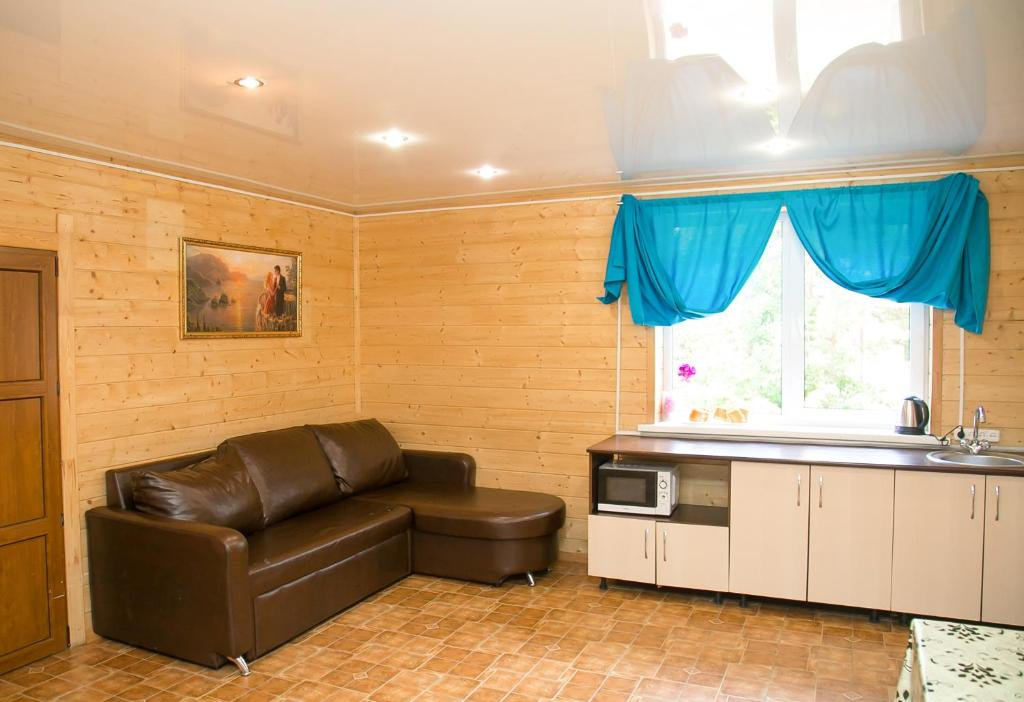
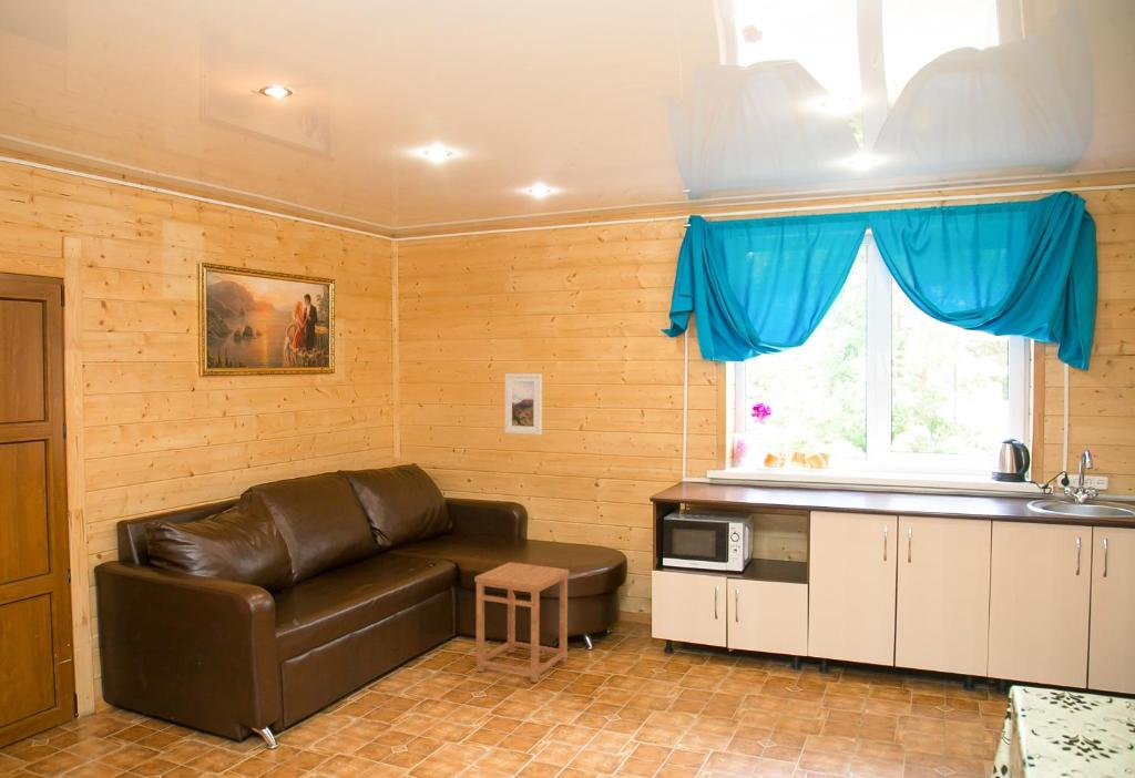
+ side table [473,561,570,684]
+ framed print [504,372,543,436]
